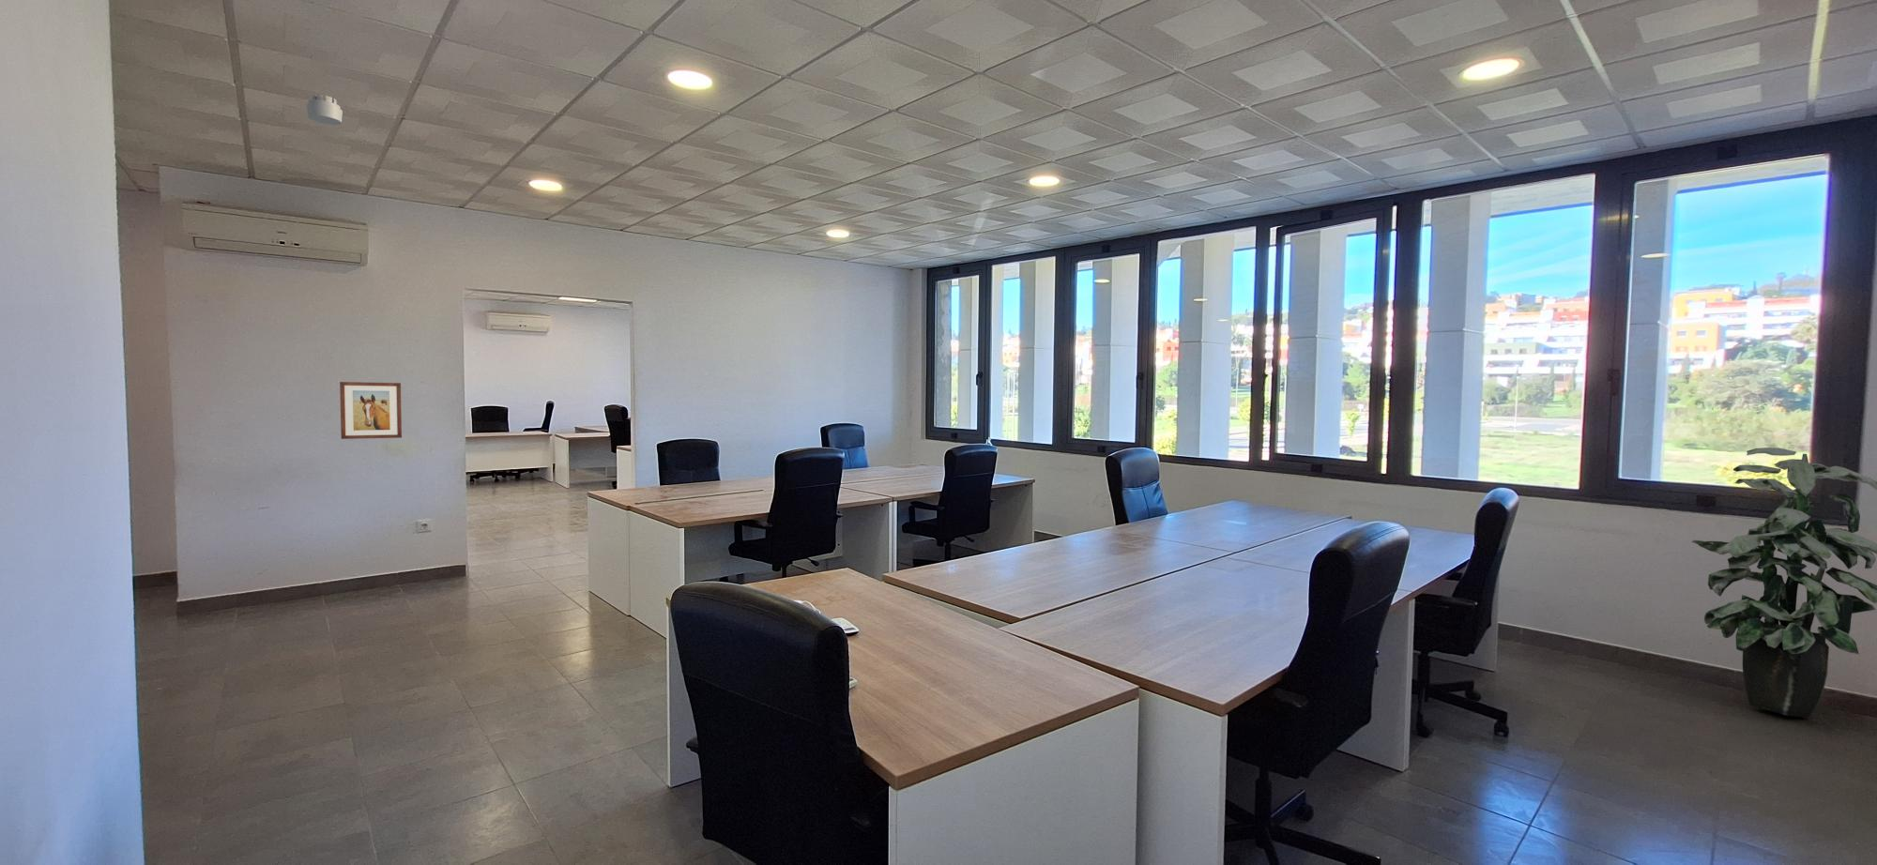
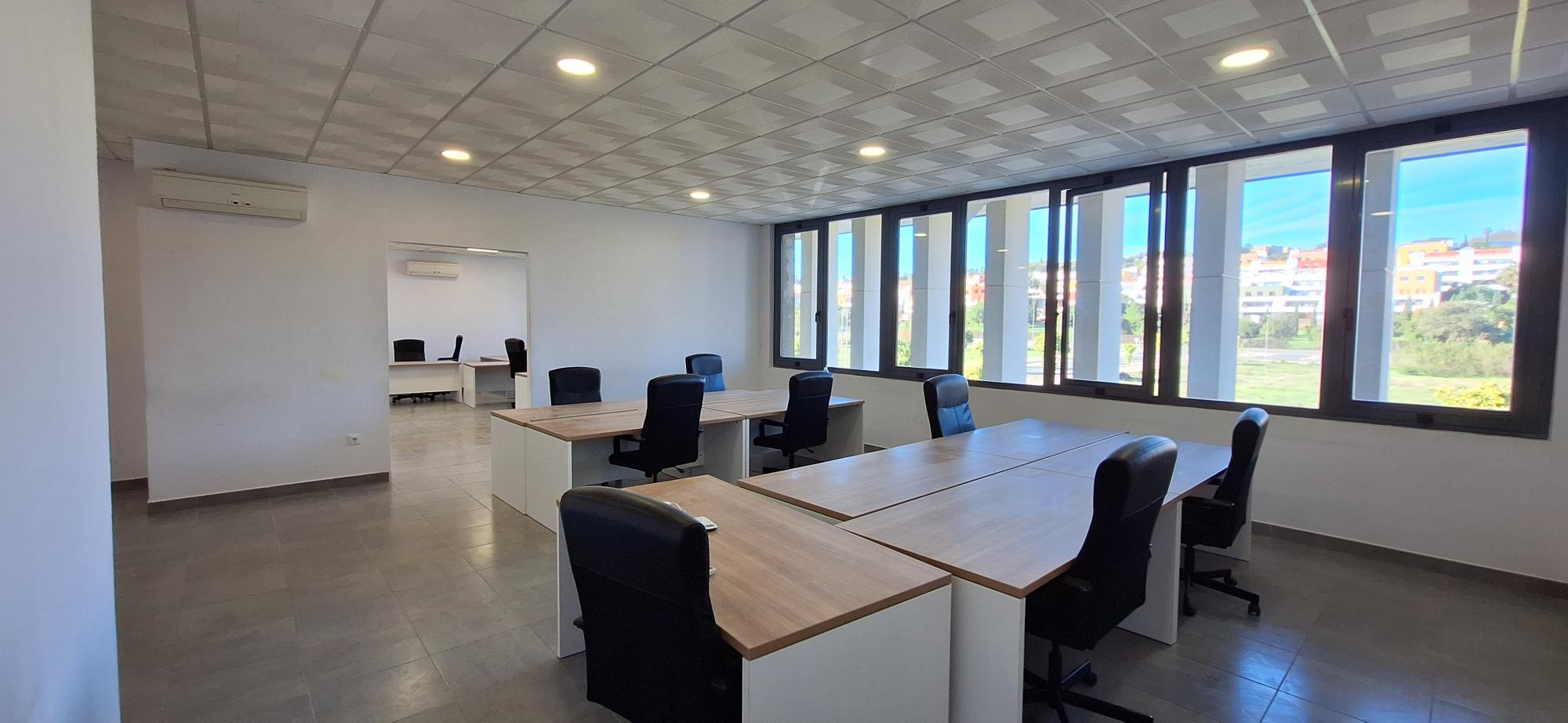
- indoor plant [1690,446,1877,719]
- smoke detector [306,93,344,126]
- wall art [339,380,402,440]
